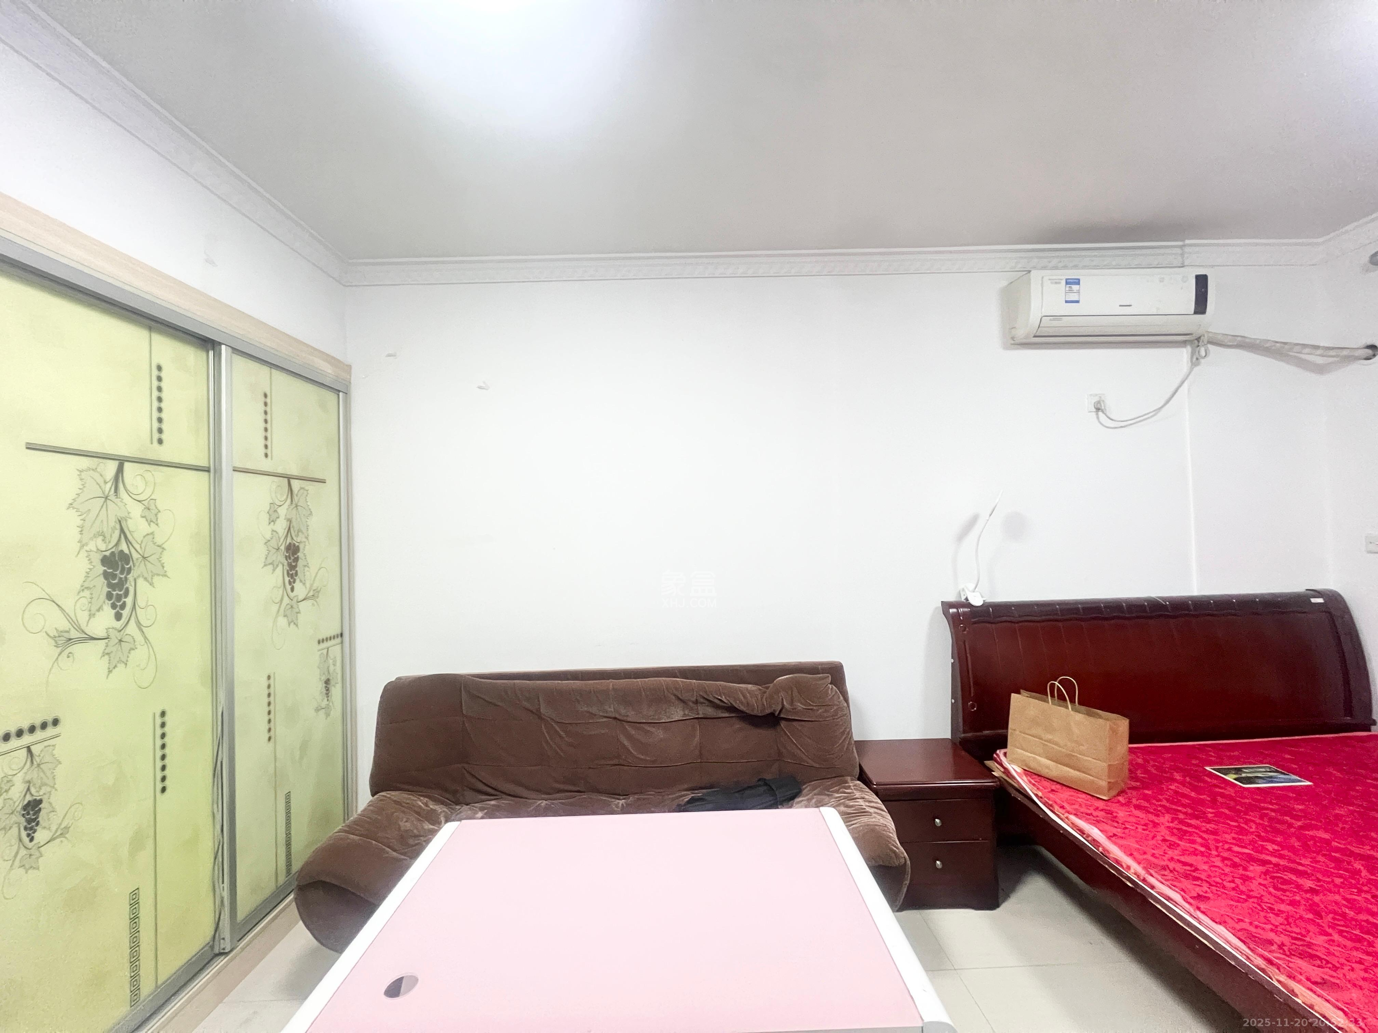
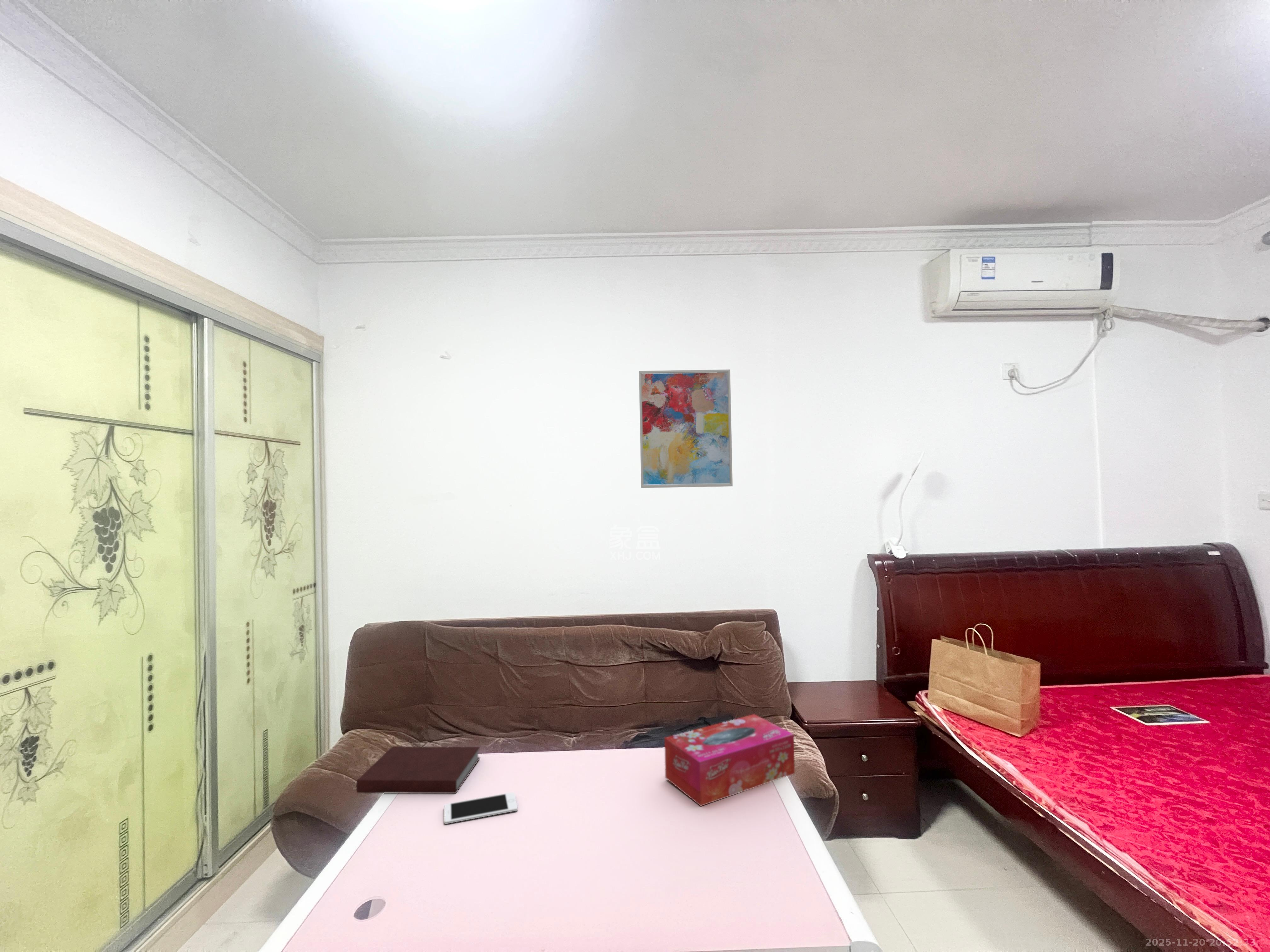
+ tissue box [664,714,795,807]
+ notebook [356,746,480,794]
+ cell phone [444,792,518,825]
+ wall art [638,369,733,488]
